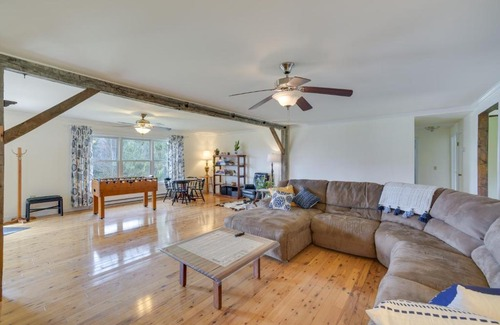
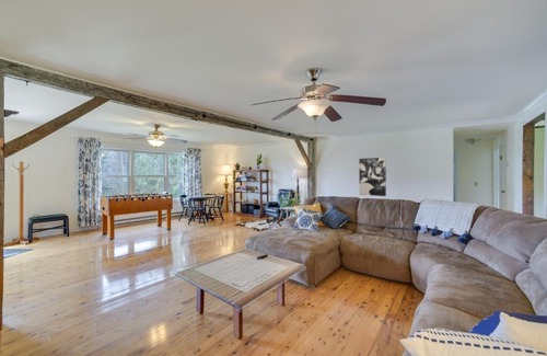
+ wall art [358,157,387,197]
